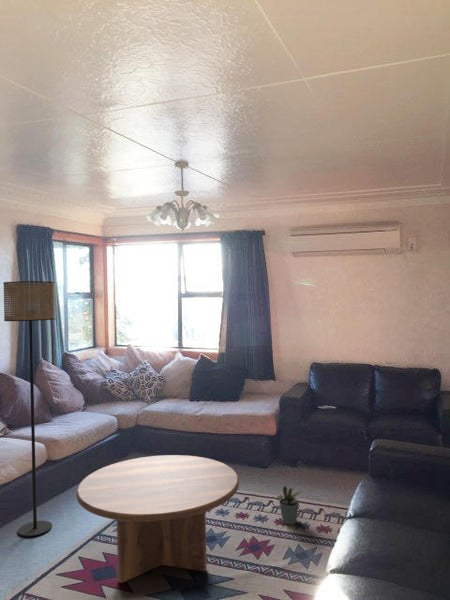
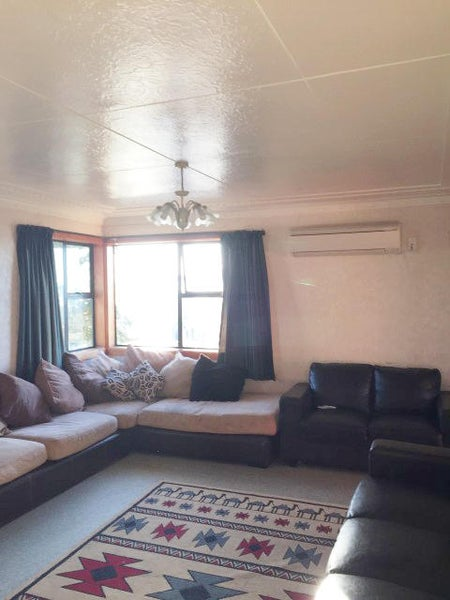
- coffee table [75,454,240,584]
- floor lamp [2,280,57,538]
- potted plant [276,485,304,526]
